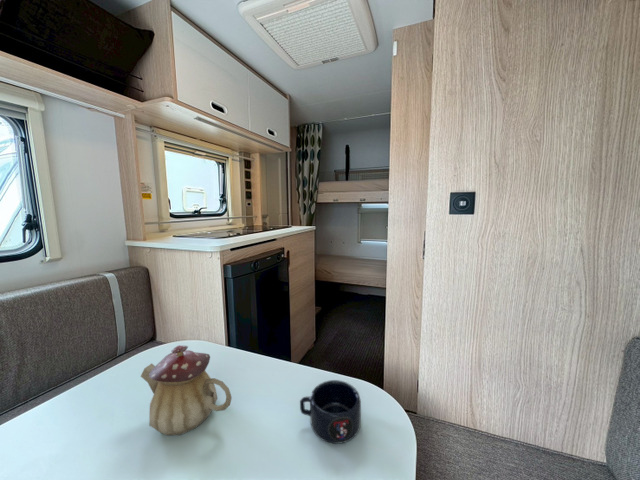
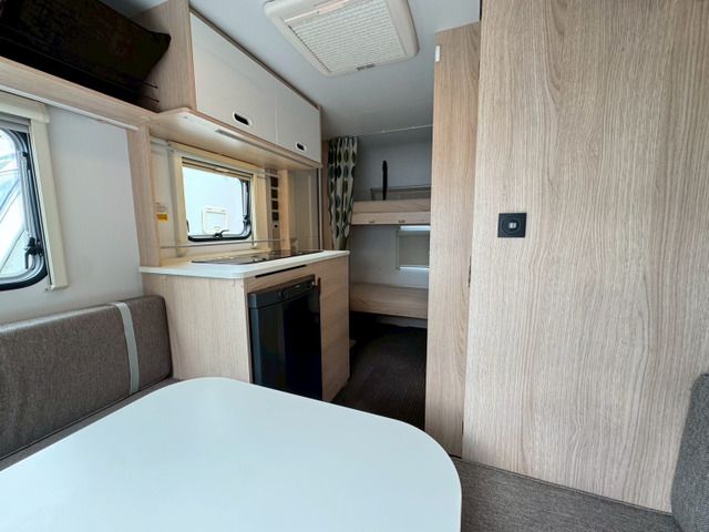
- mug [299,379,362,445]
- teapot [140,344,233,437]
